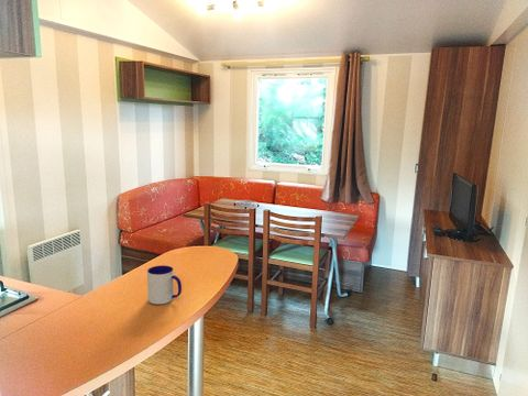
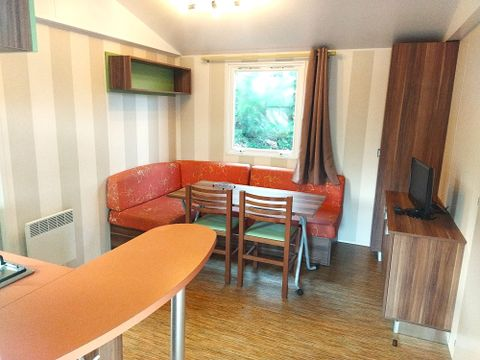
- mug [146,264,183,306]
